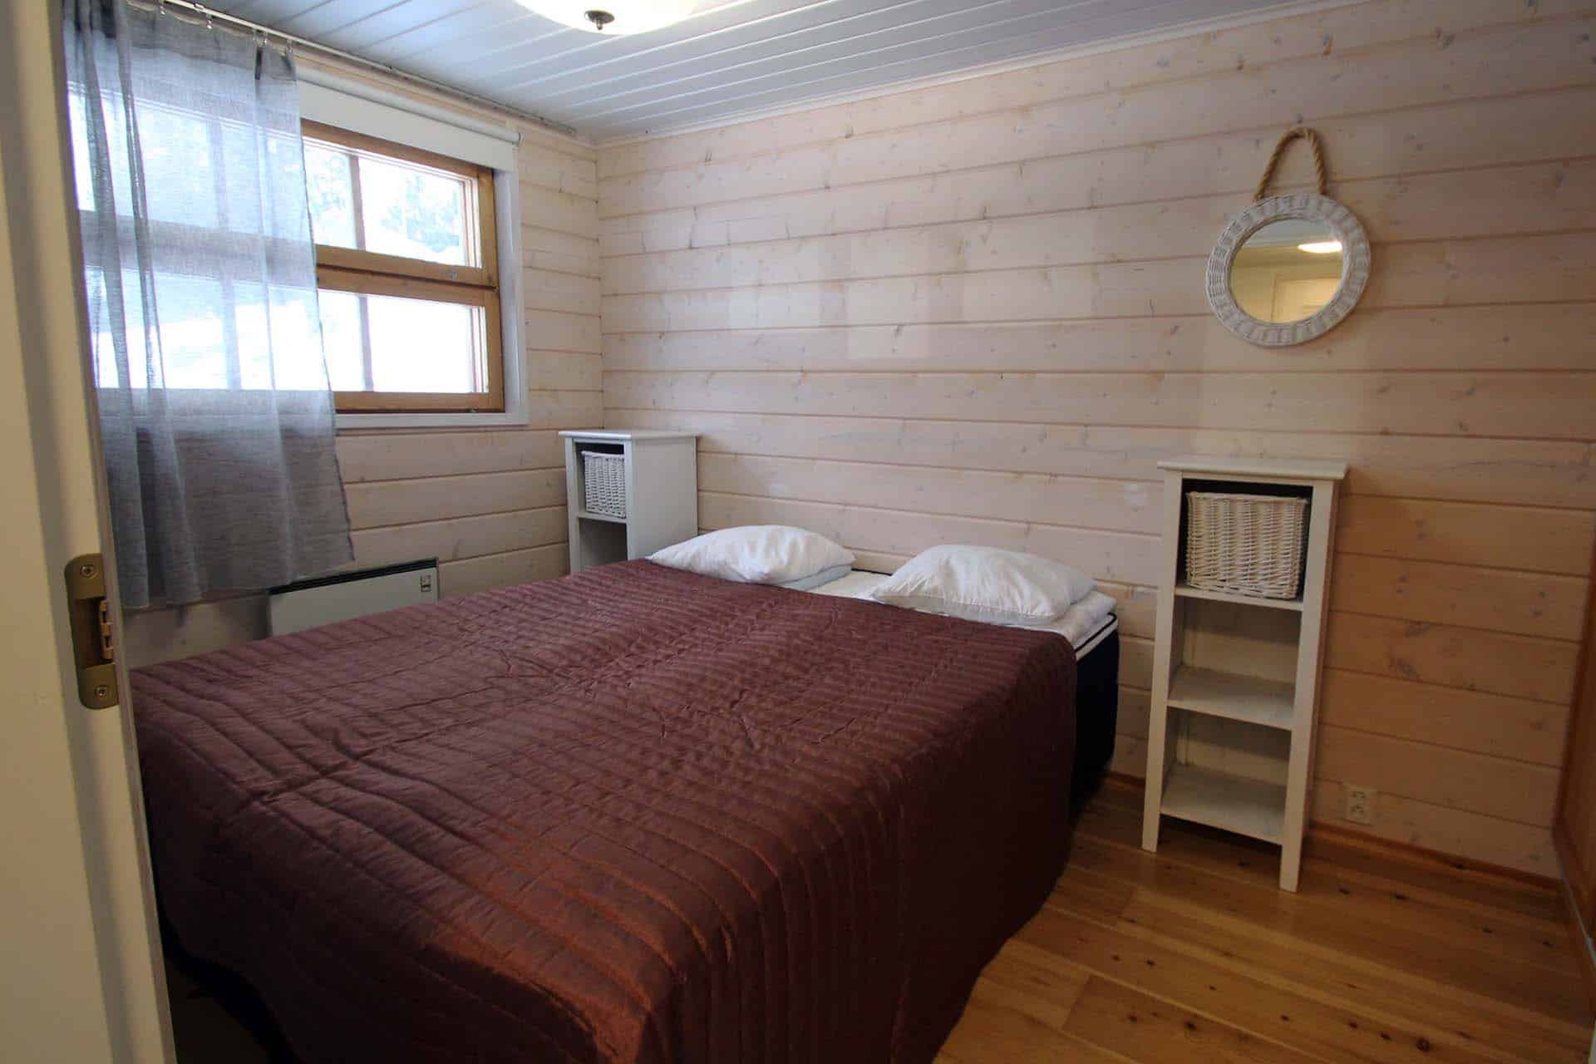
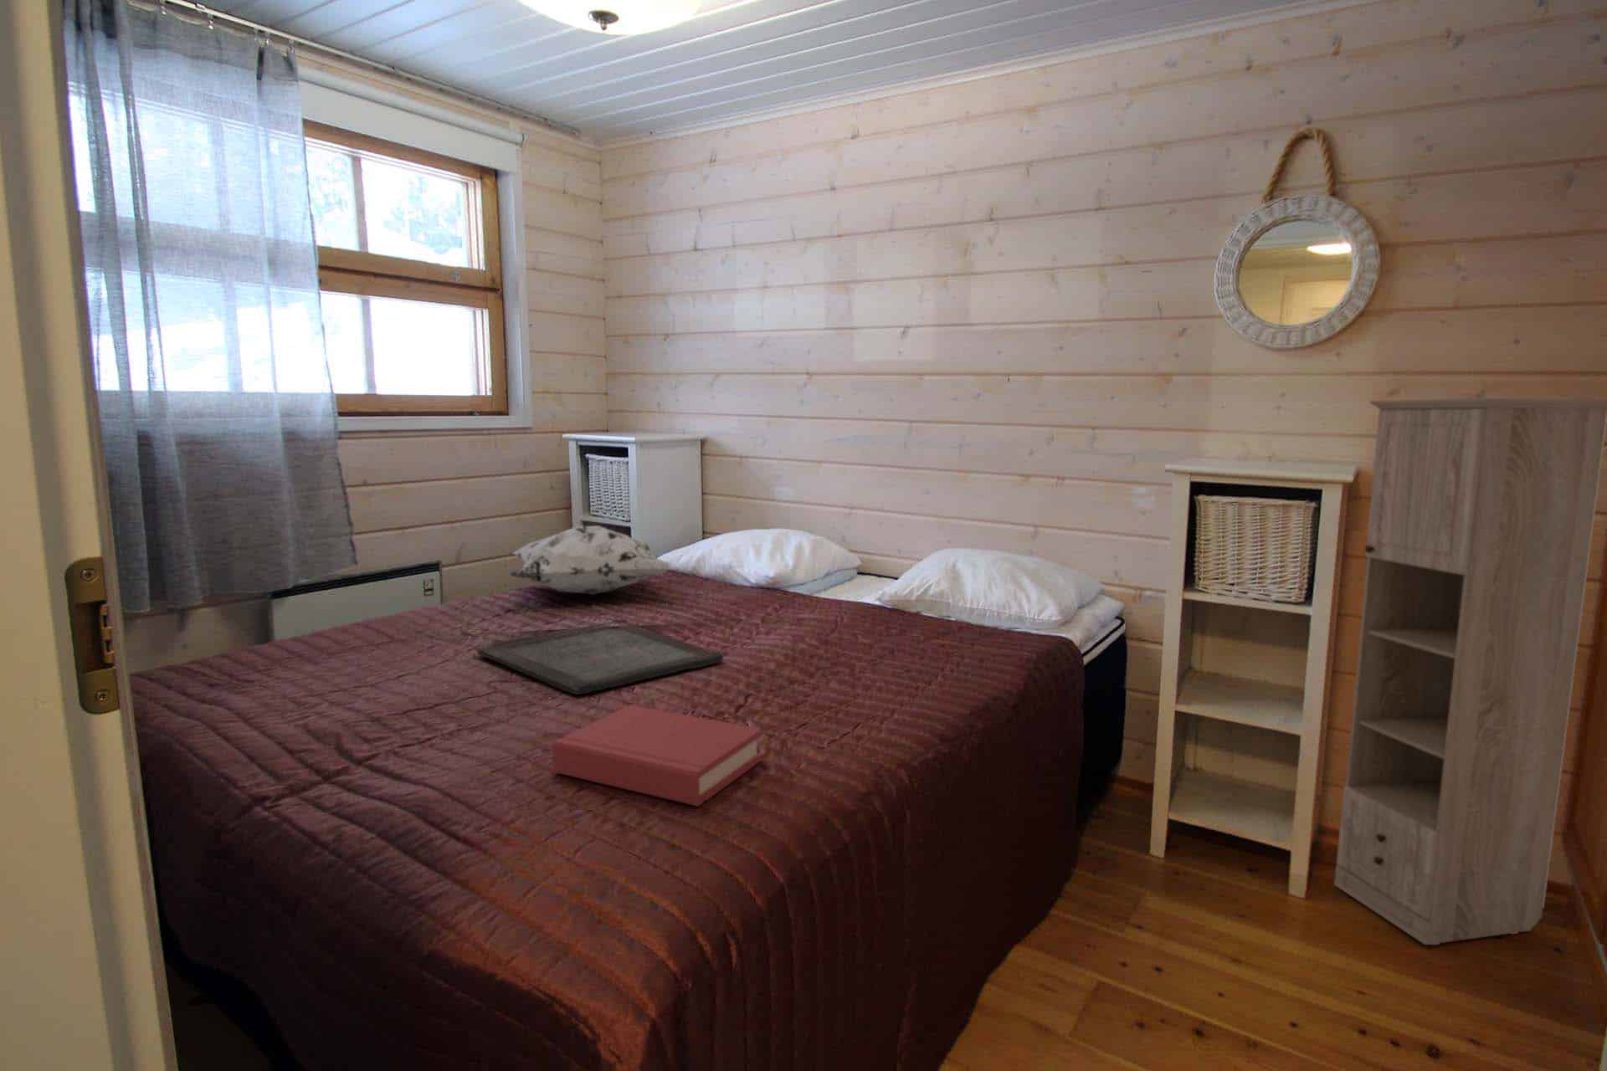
+ serving tray [475,618,725,696]
+ decorative pillow [509,525,673,595]
+ hardback book [551,704,763,807]
+ storage cabinet [1333,397,1607,945]
